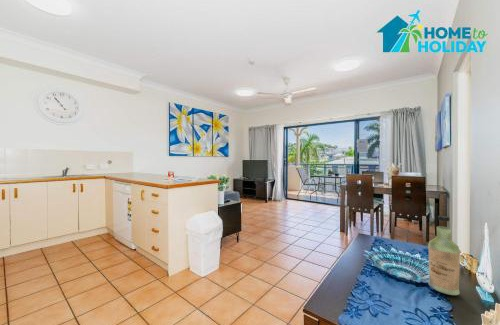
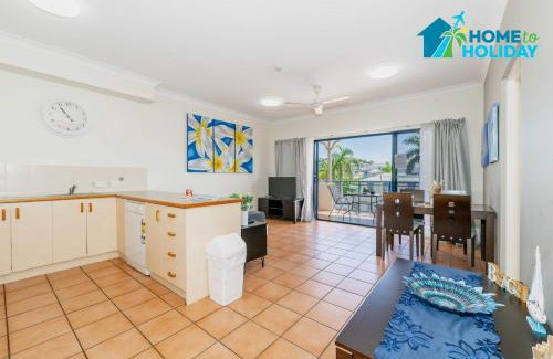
- bottle [427,215,461,296]
